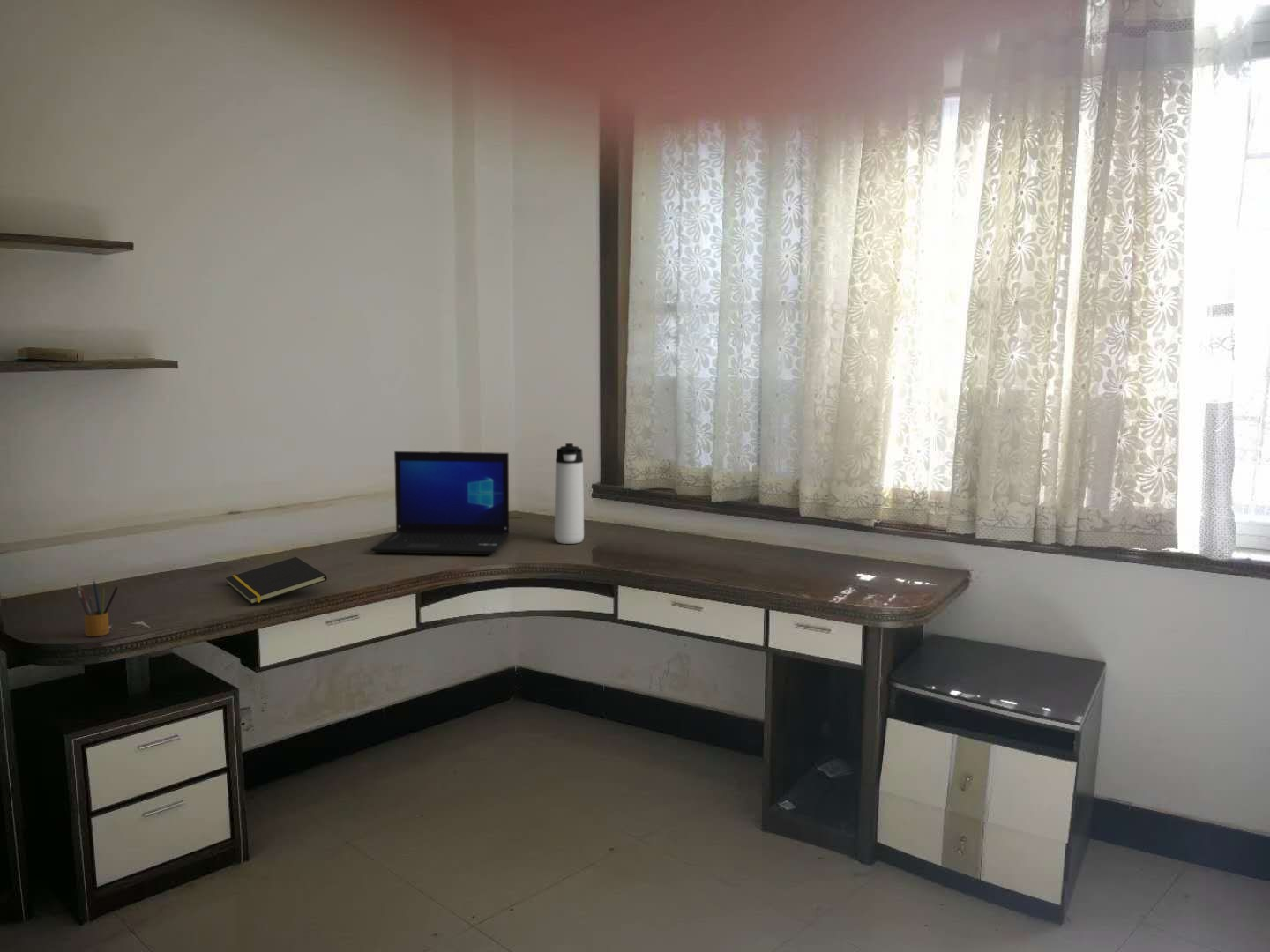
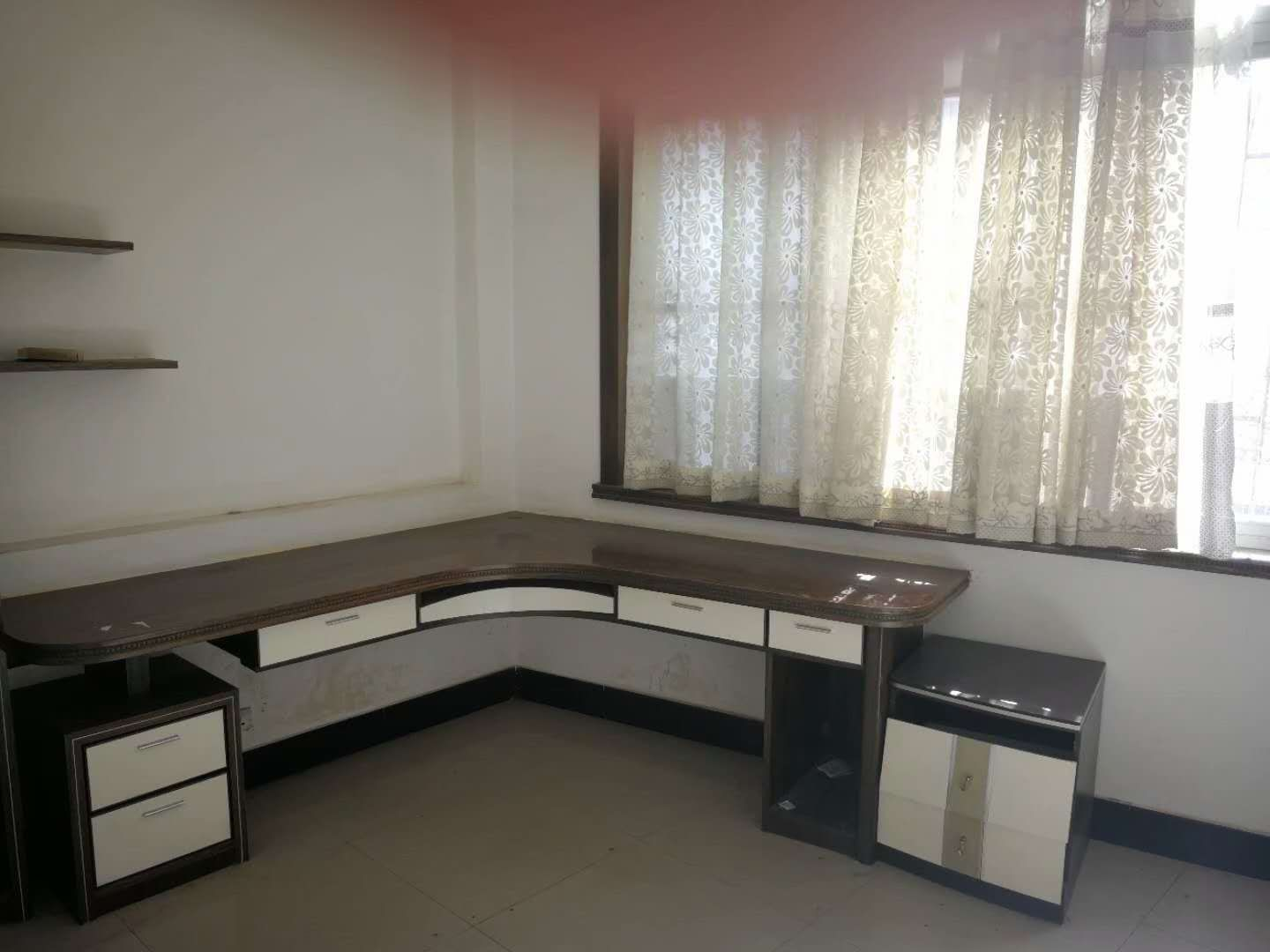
- notepad [225,556,328,606]
- pencil box [76,578,120,637]
- laptop [370,450,510,555]
- thermos bottle [554,443,585,545]
